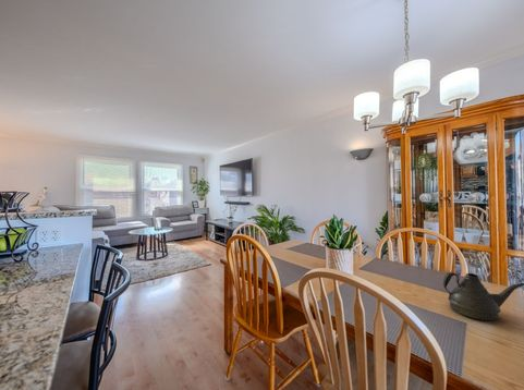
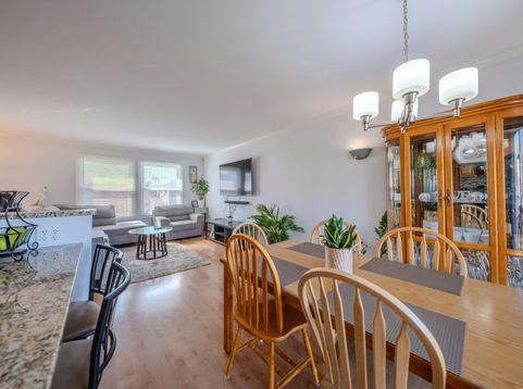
- teapot [442,271,524,321]
